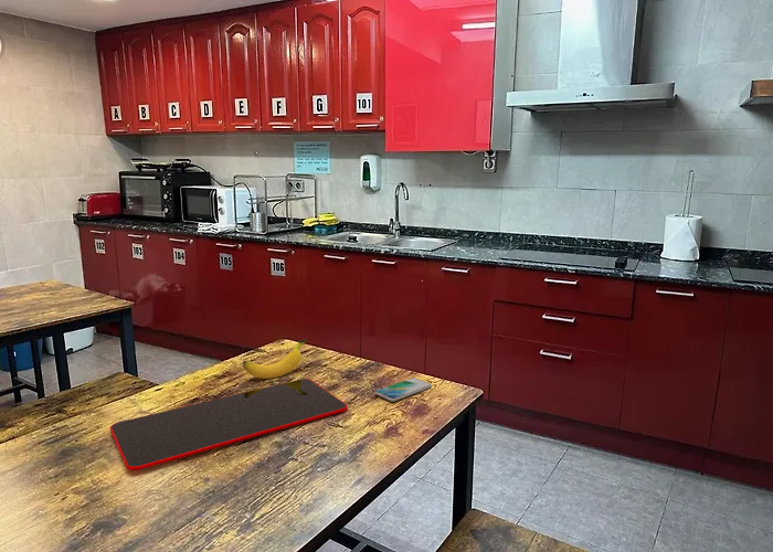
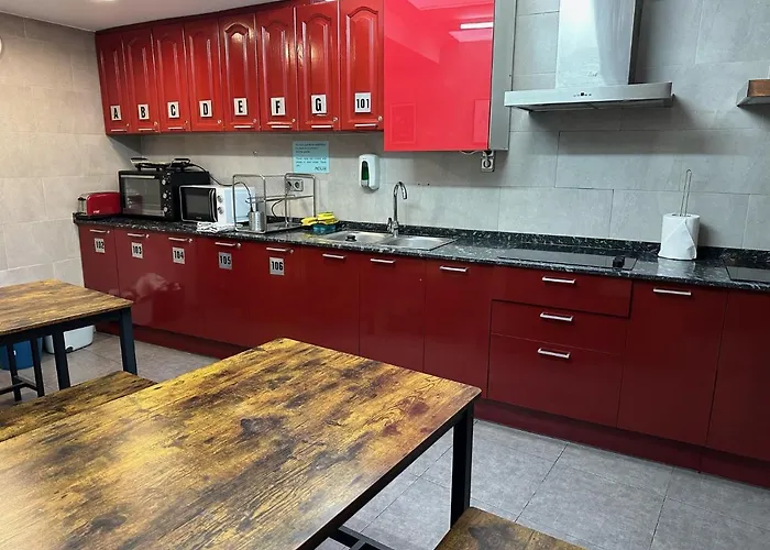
- cutting board [109,378,349,471]
- banana [242,338,308,380]
- smartphone [374,376,433,402]
